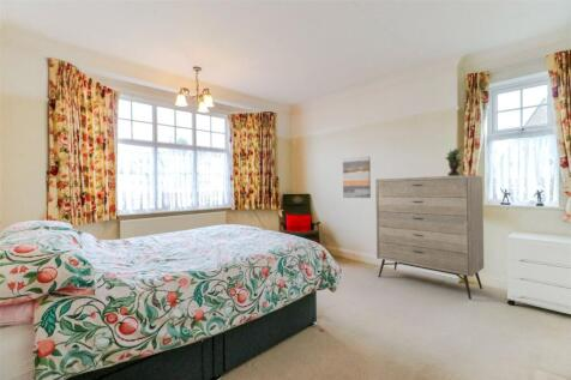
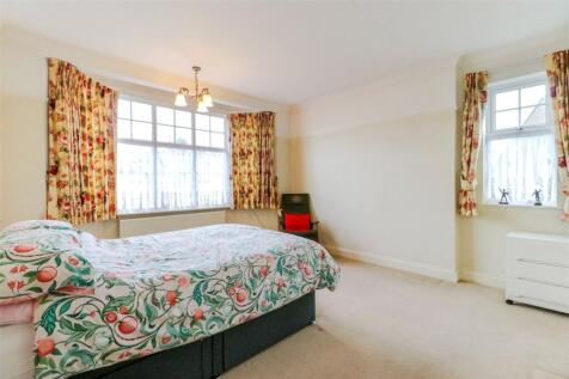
- wall art [342,155,372,199]
- dresser [374,174,485,301]
- potted plant [444,145,465,176]
